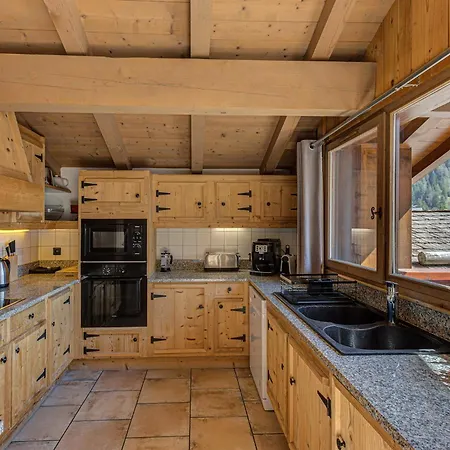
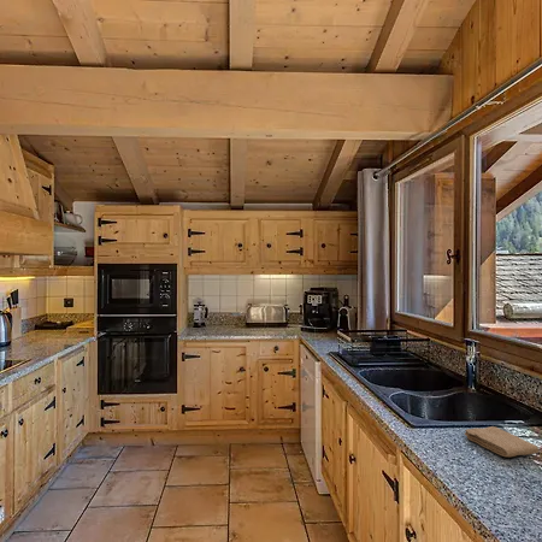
+ washcloth [464,425,540,458]
